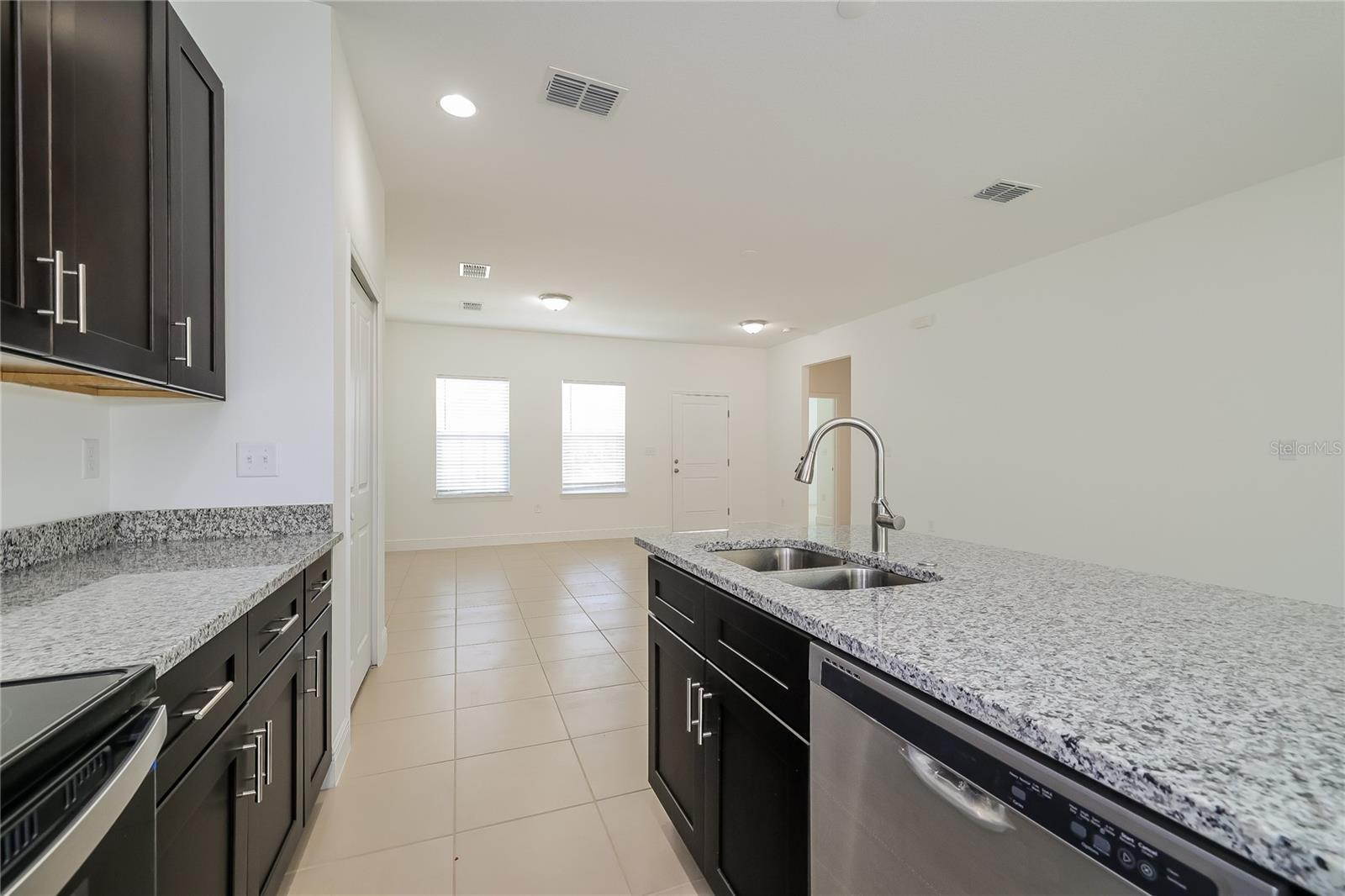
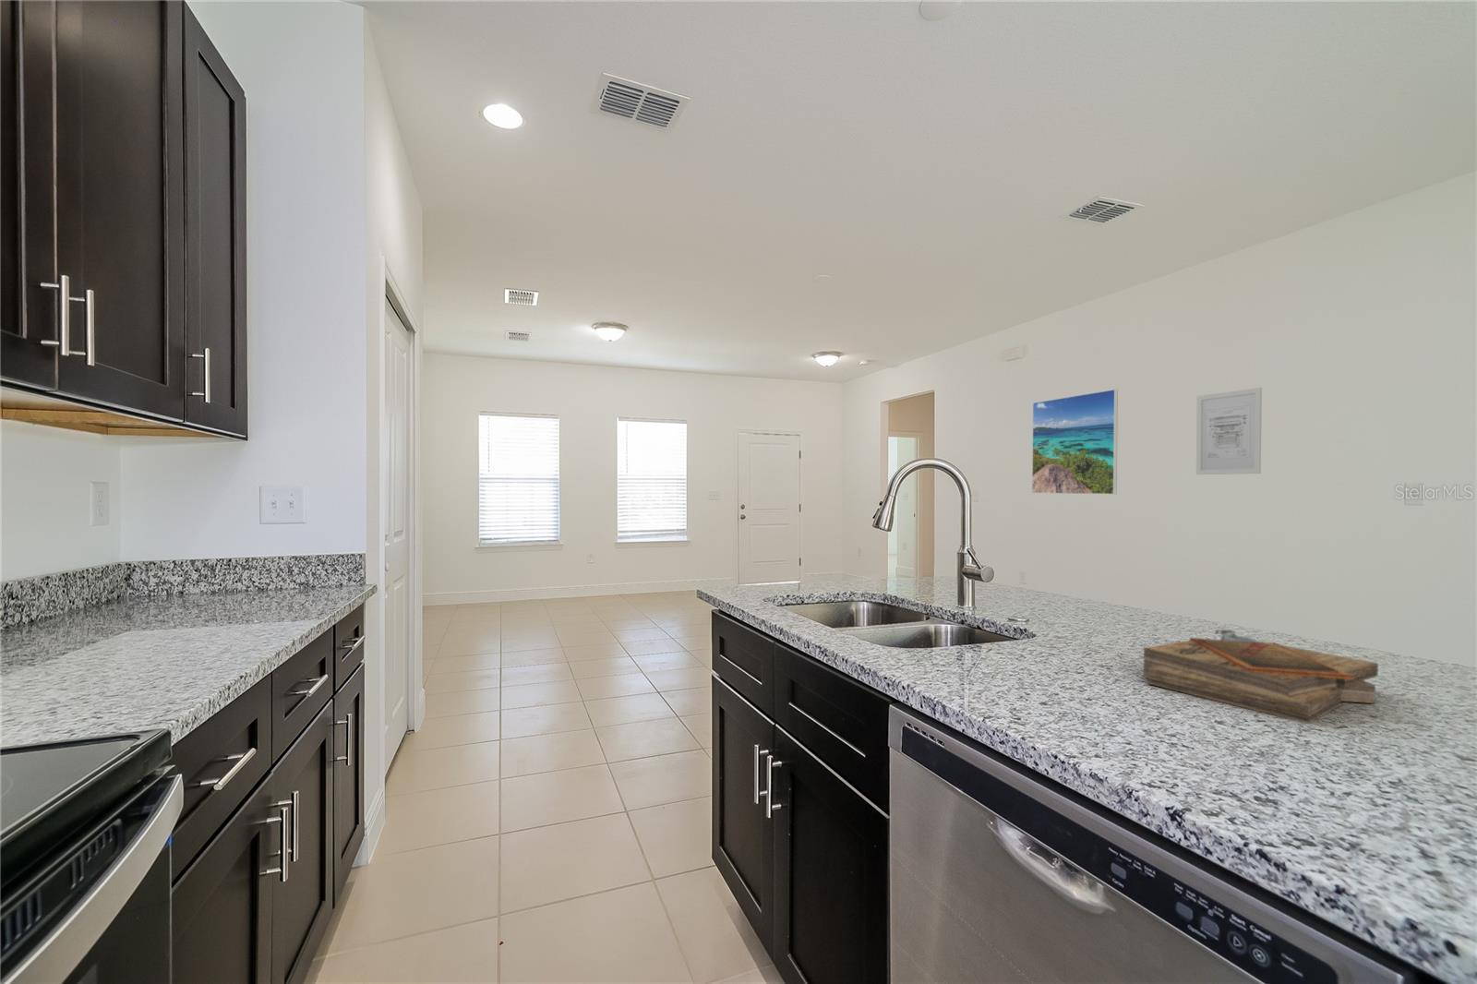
+ wall art [1196,387,1263,476]
+ clipboard [1143,628,1379,725]
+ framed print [1031,389,1119,495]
